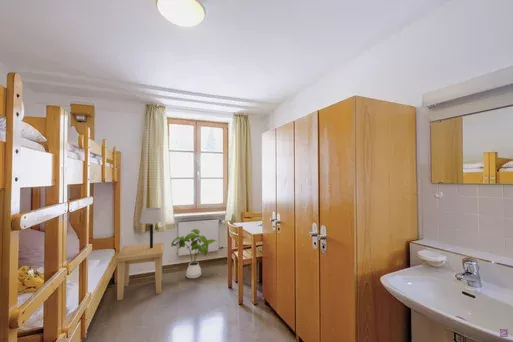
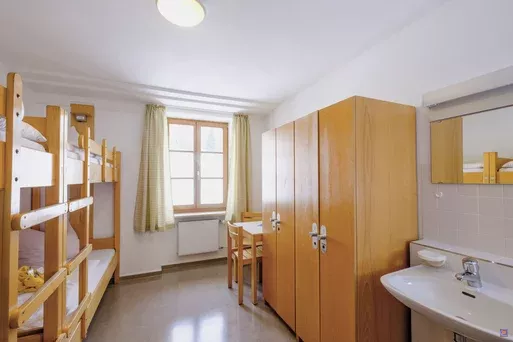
- table lamp [139,207,164,248]
- side table [114,242,165,301]
- house plant [170,228,218,279]
